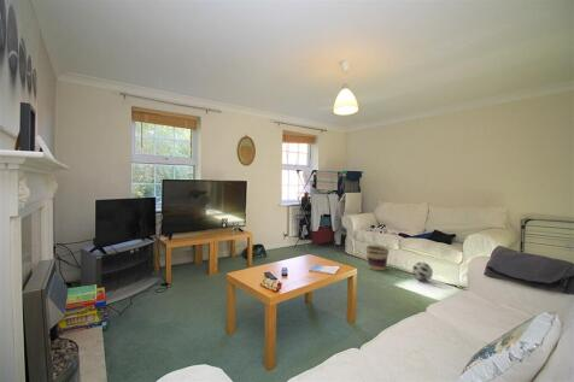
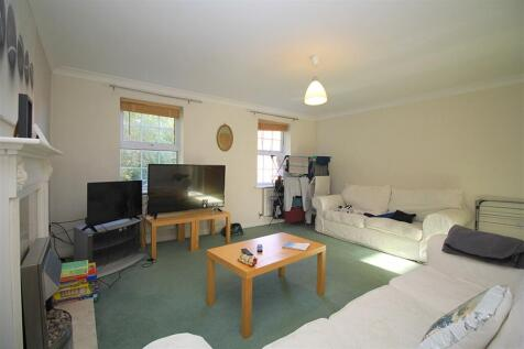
- soccer ball [411,260,434,282]
- basket [364,245,391,271]
